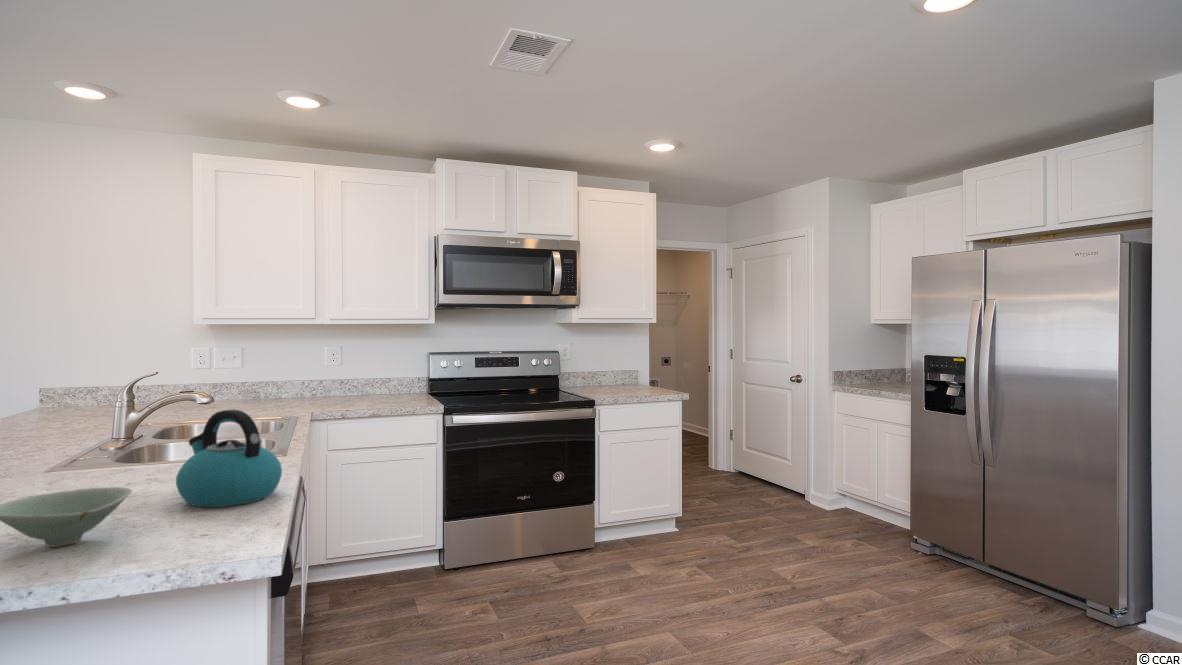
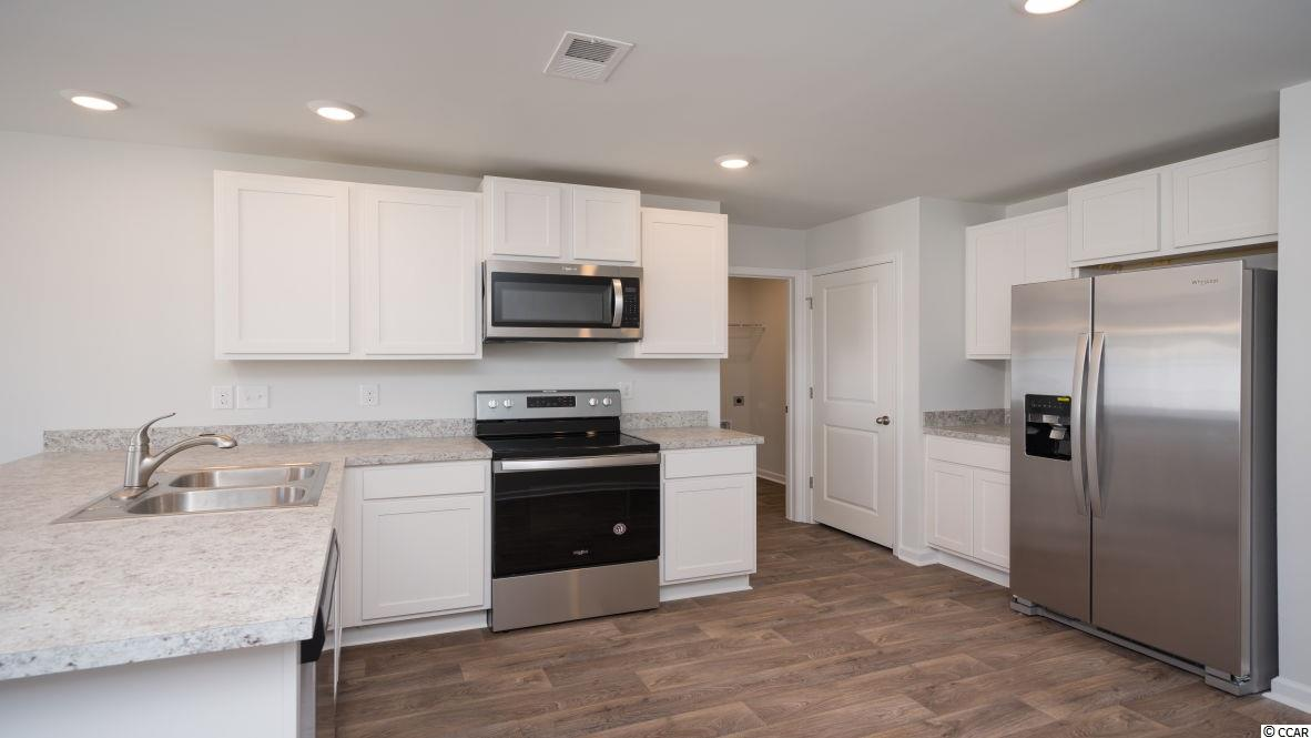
- kettle [175,409,283,508]
- bowl [0,486,133,548]
